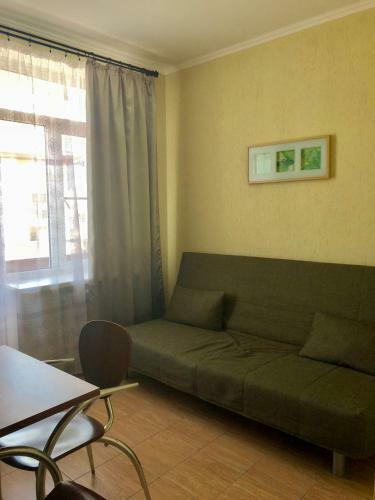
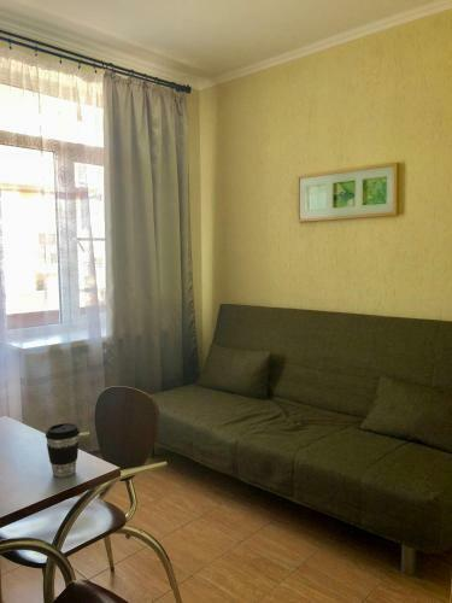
+ coffee cup [45,422,81,479]
